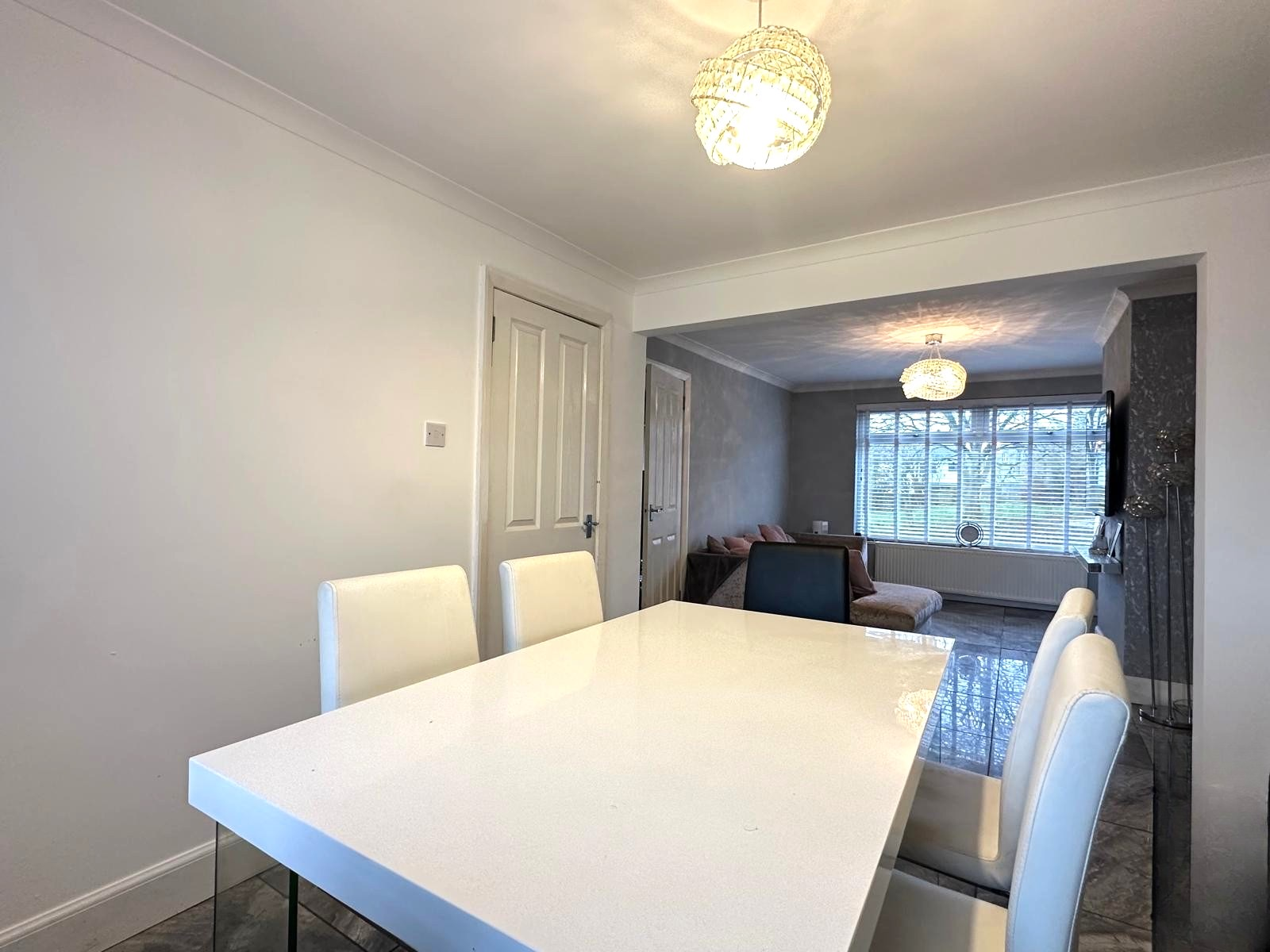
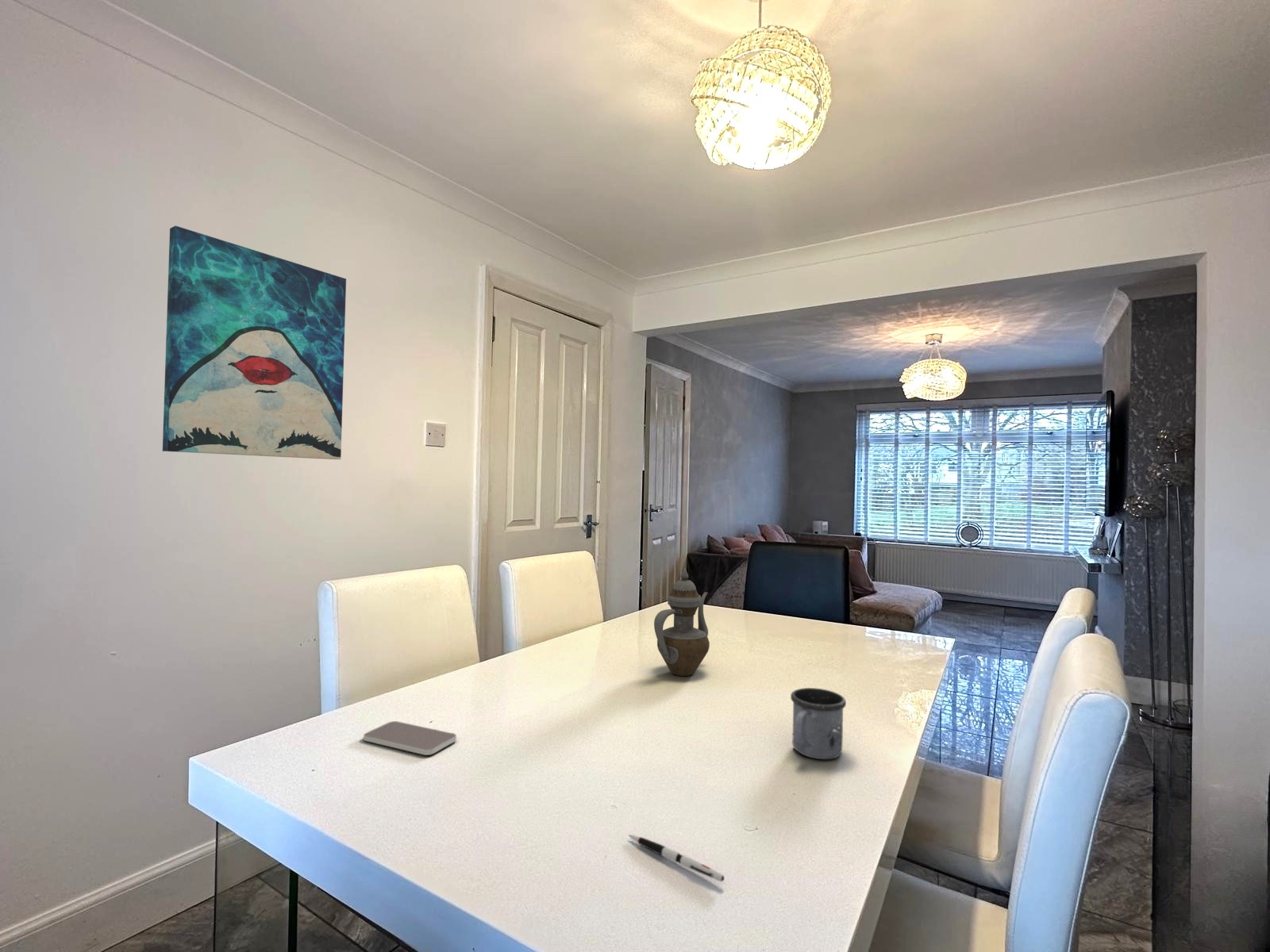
+ smartphone [363,720,457,756]
+ pen [628,834,725,882]
+ mug [790,687,847,760]
+ teapot [653,567,710,677]
+ wall art [162,225,347,460]
